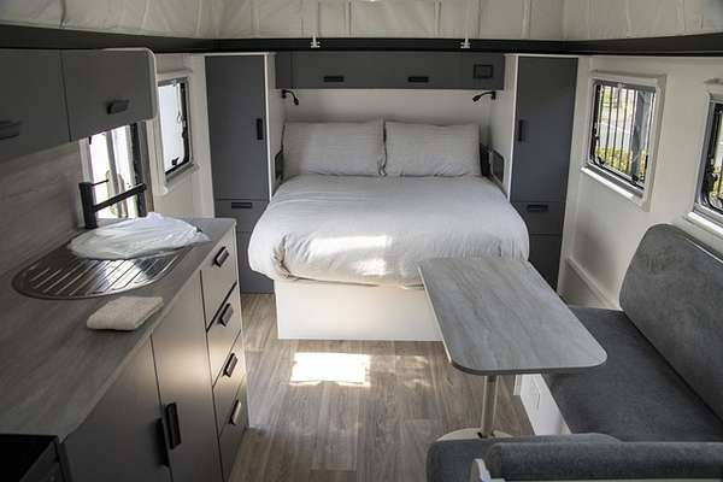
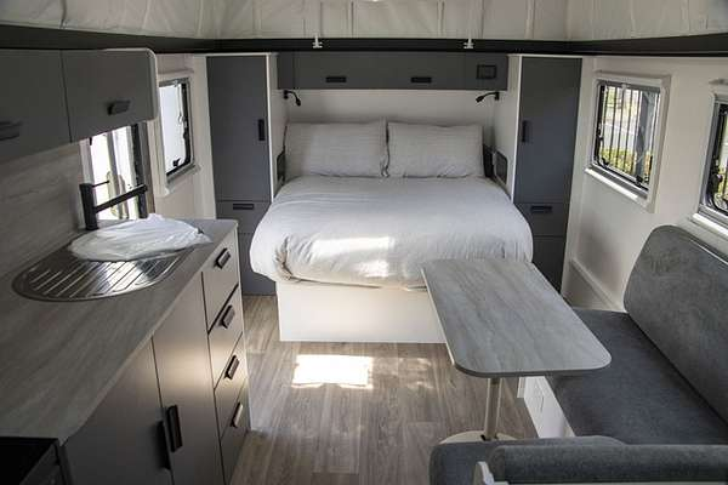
- washcloth [86,295,165,331]
